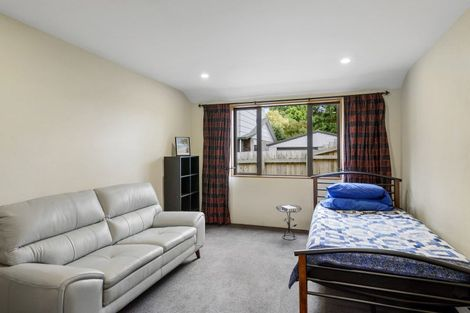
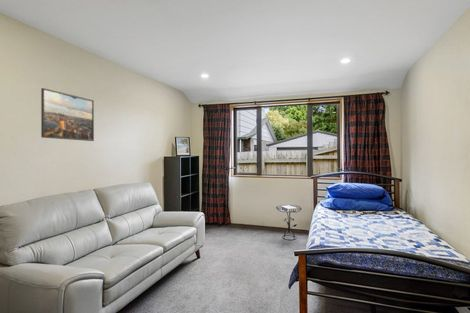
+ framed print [40,87,95,142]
